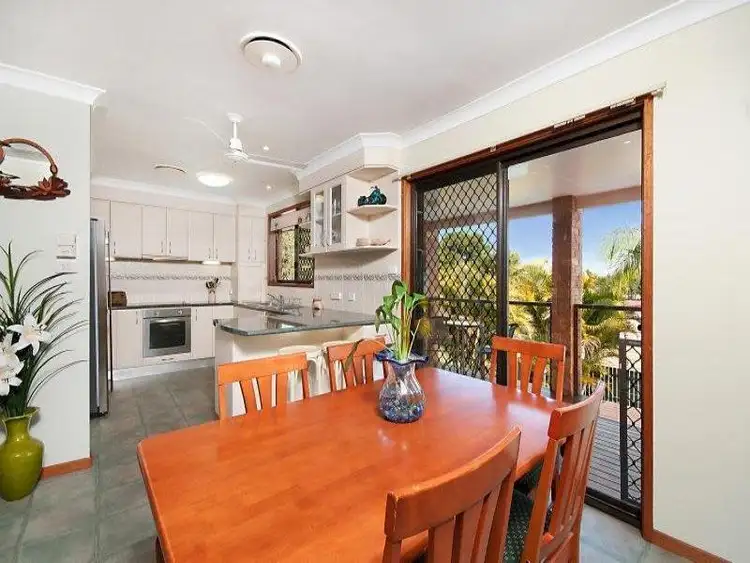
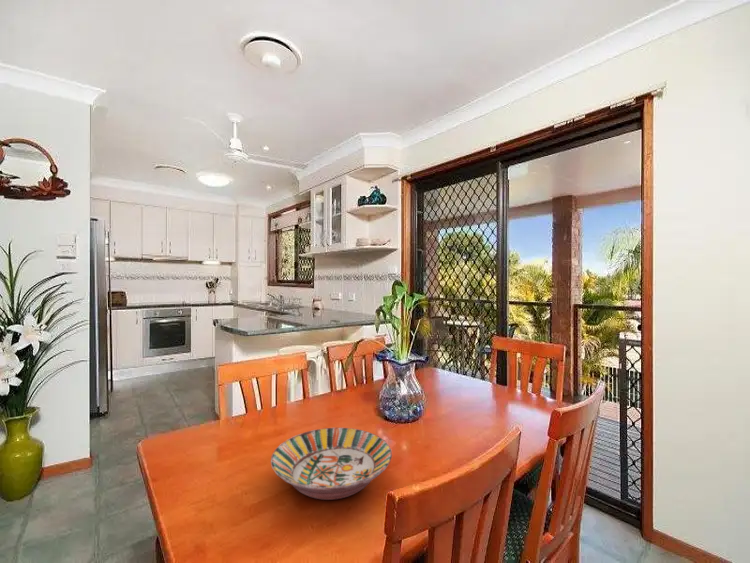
+ serving bowl [270,427,393,501]
